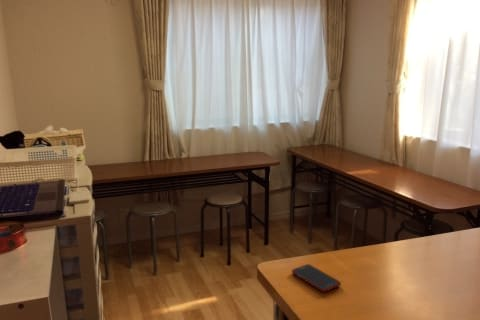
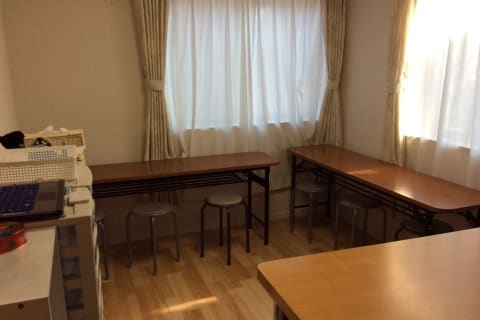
- cell phone [291,263,342,293]
